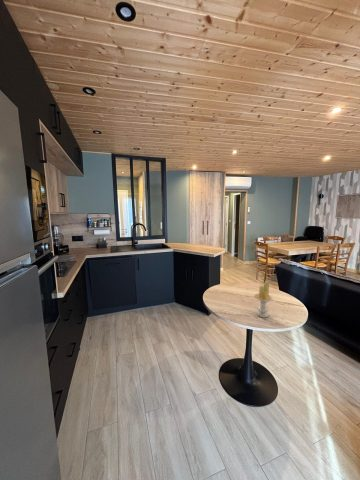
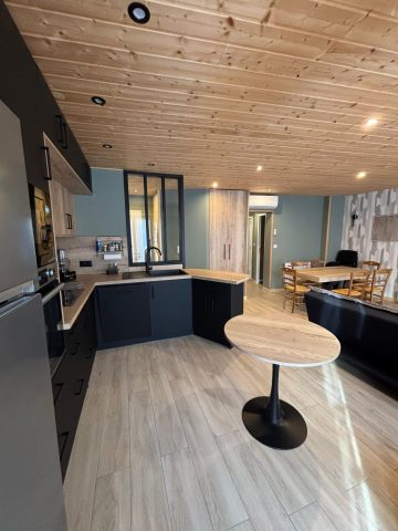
- candle [253,280,274,319]
